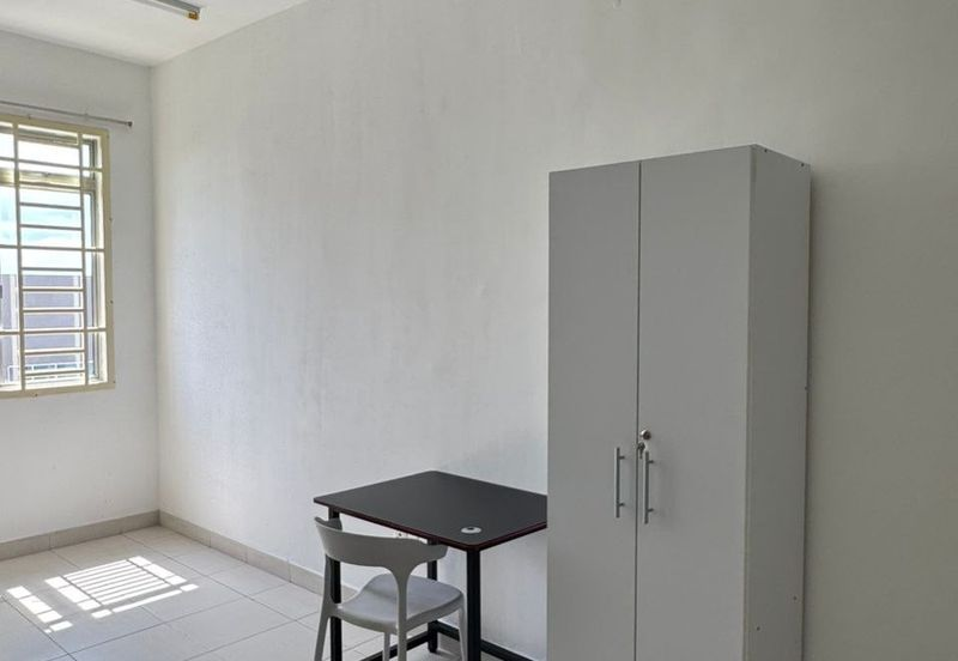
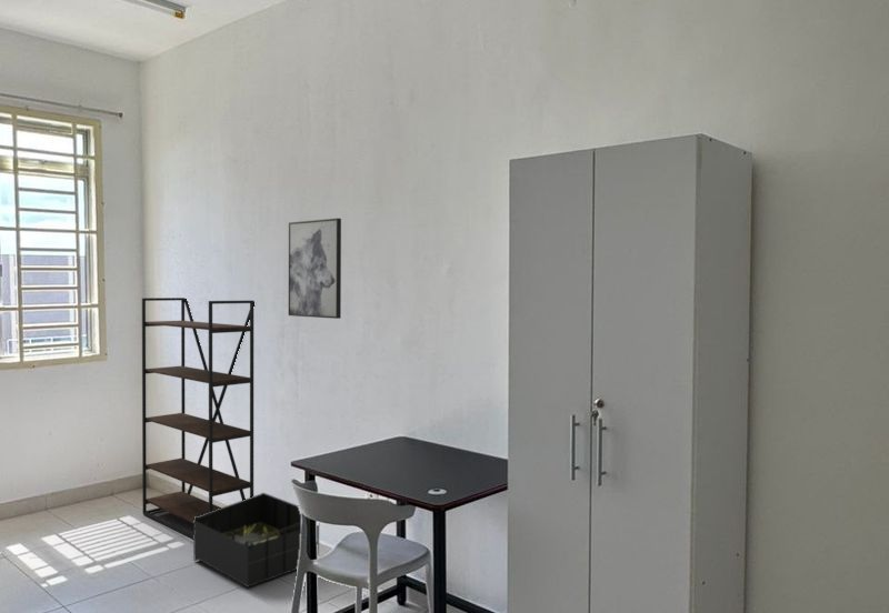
+ bookshelf [141,297,256,540]
+ storage bin [192,492,320,589]
+ wall art [288,217,342,320]
